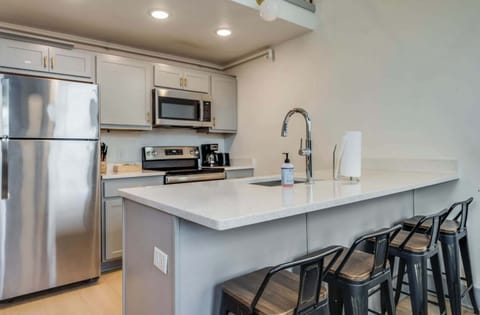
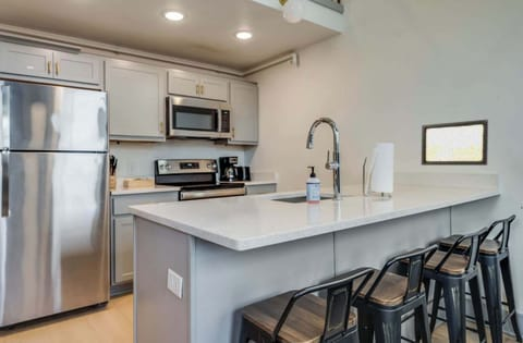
+ wall art [421,119,489,167]
